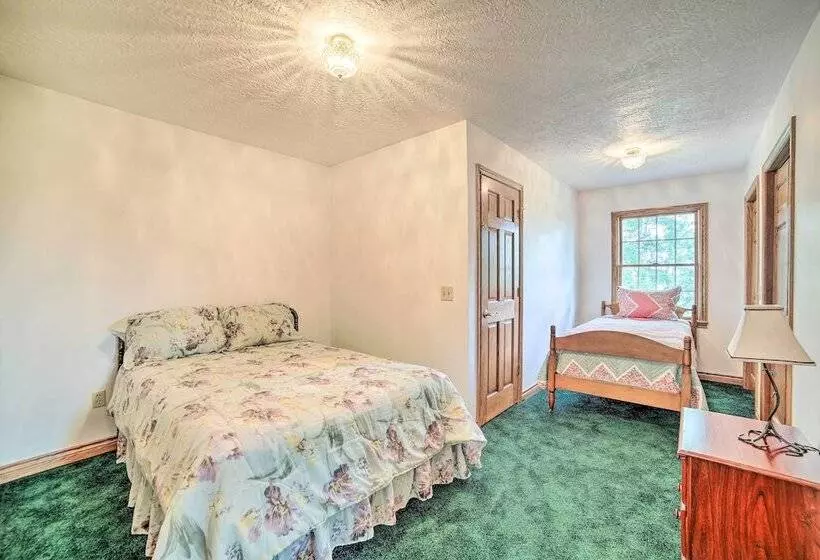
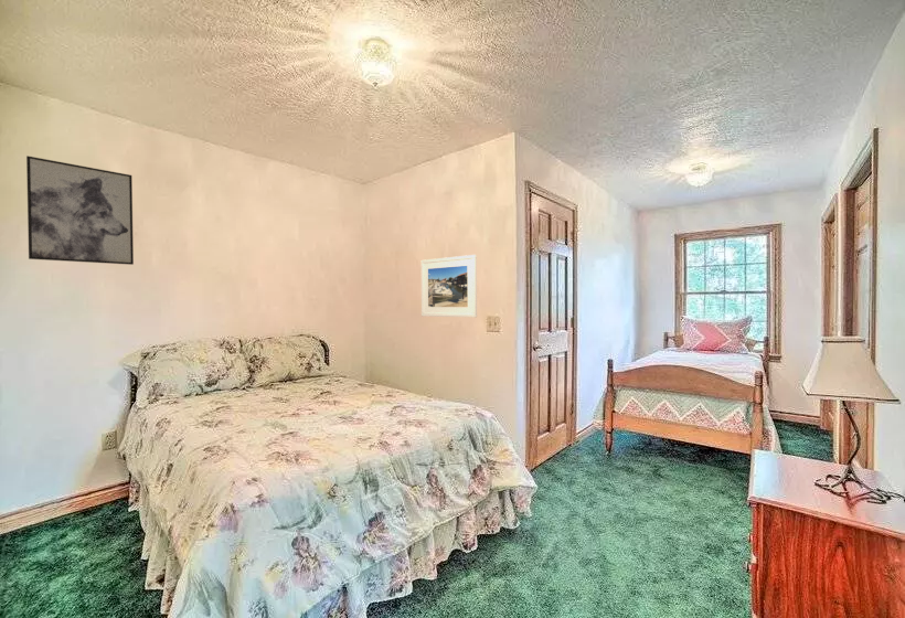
+ wall art [25,154,135,266]
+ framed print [420,254,478,318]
